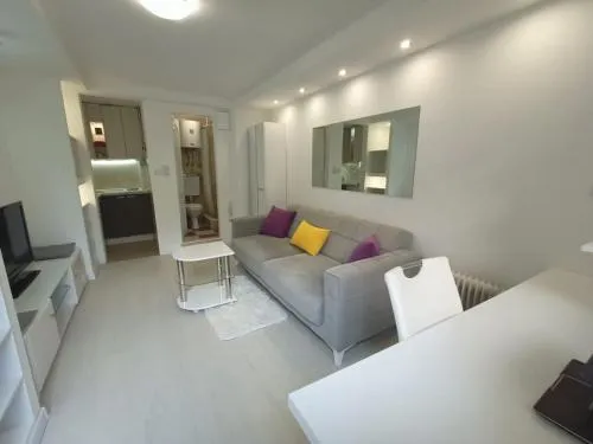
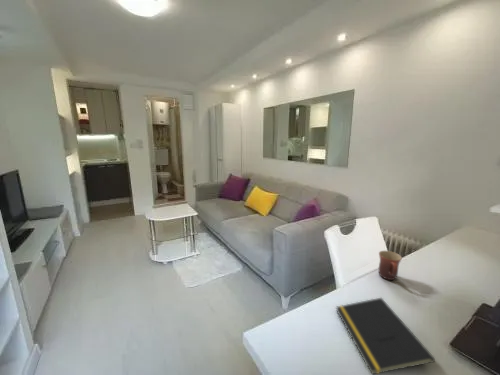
+ mug [377,250,403,281]
+ notepad [335,297,436,375]
